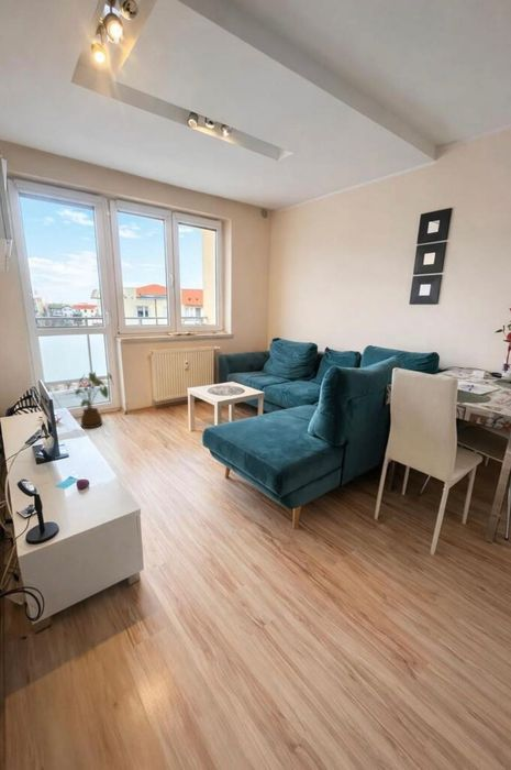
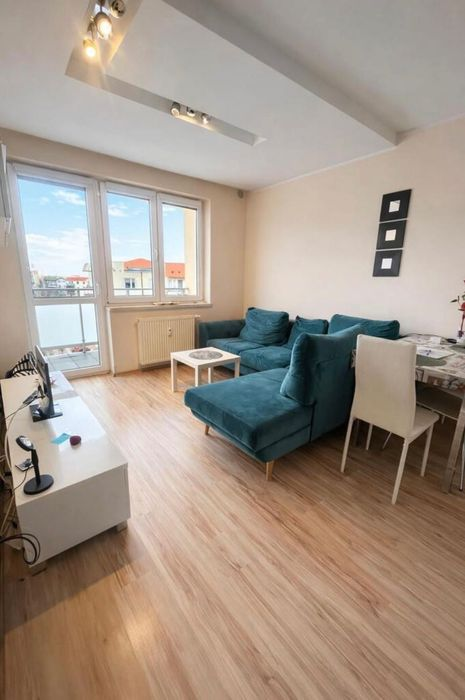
- house plant [66,371,115,429]
